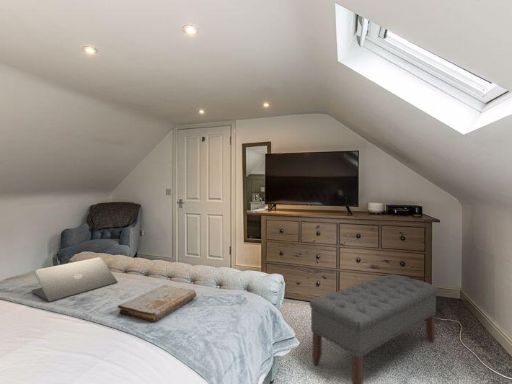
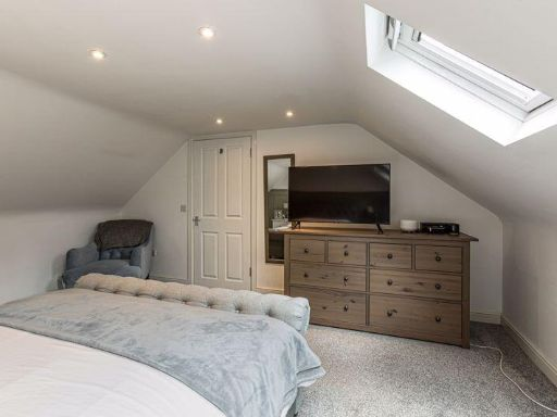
- book [117,284,198,323]
- bench [309,274,439,384]
- laptop [31,256,119,303]
